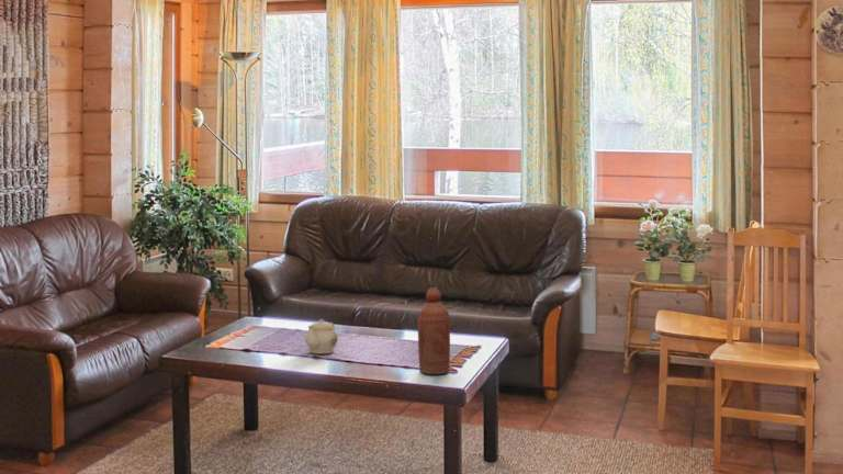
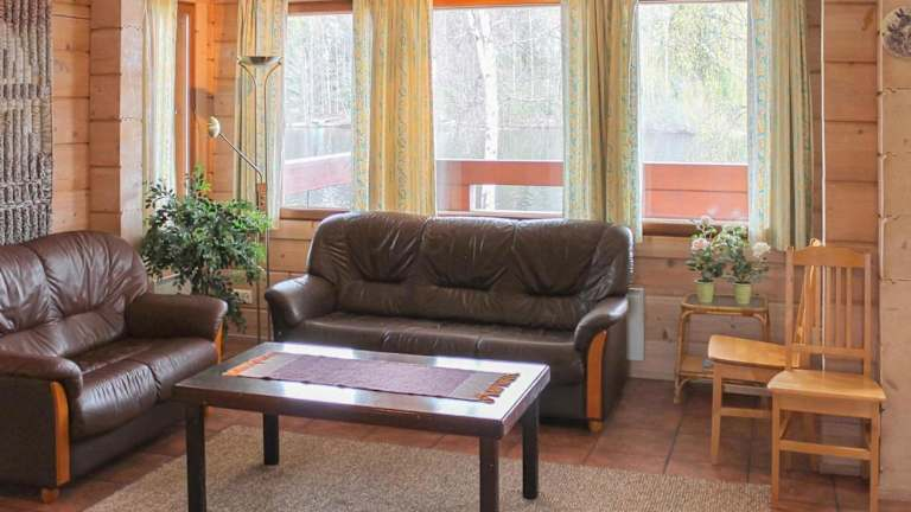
- bottle [417,286,451,375]
- teapot [304,318,339,354]
